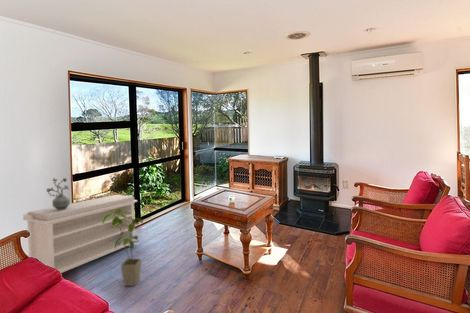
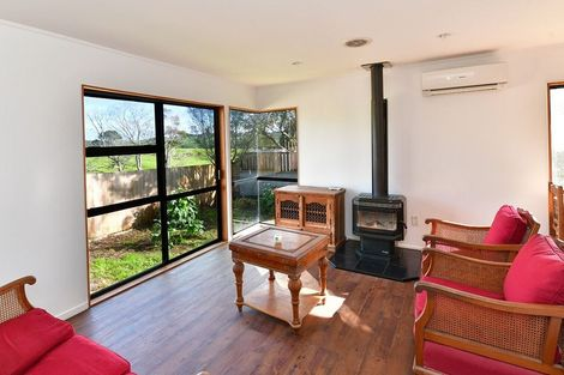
- potted plant [46,177,71,210]
- bench [22,194,138,274]
- house plant [102,209,144,287]
